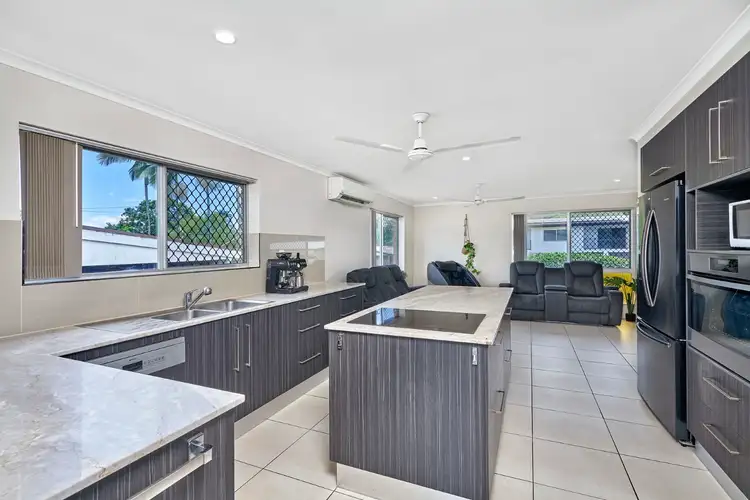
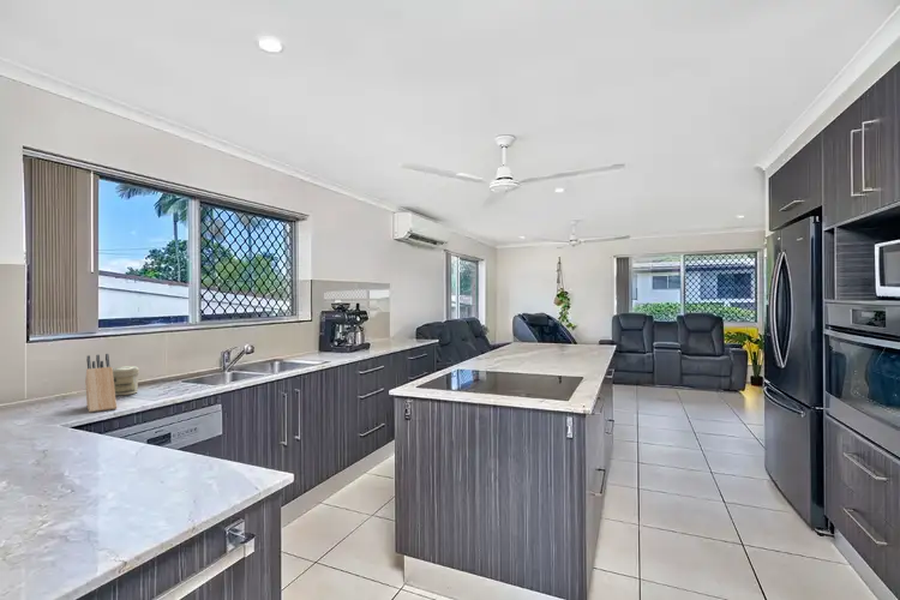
+ knife block [84,353,118,414]
+ jar [113,365,140,396]
